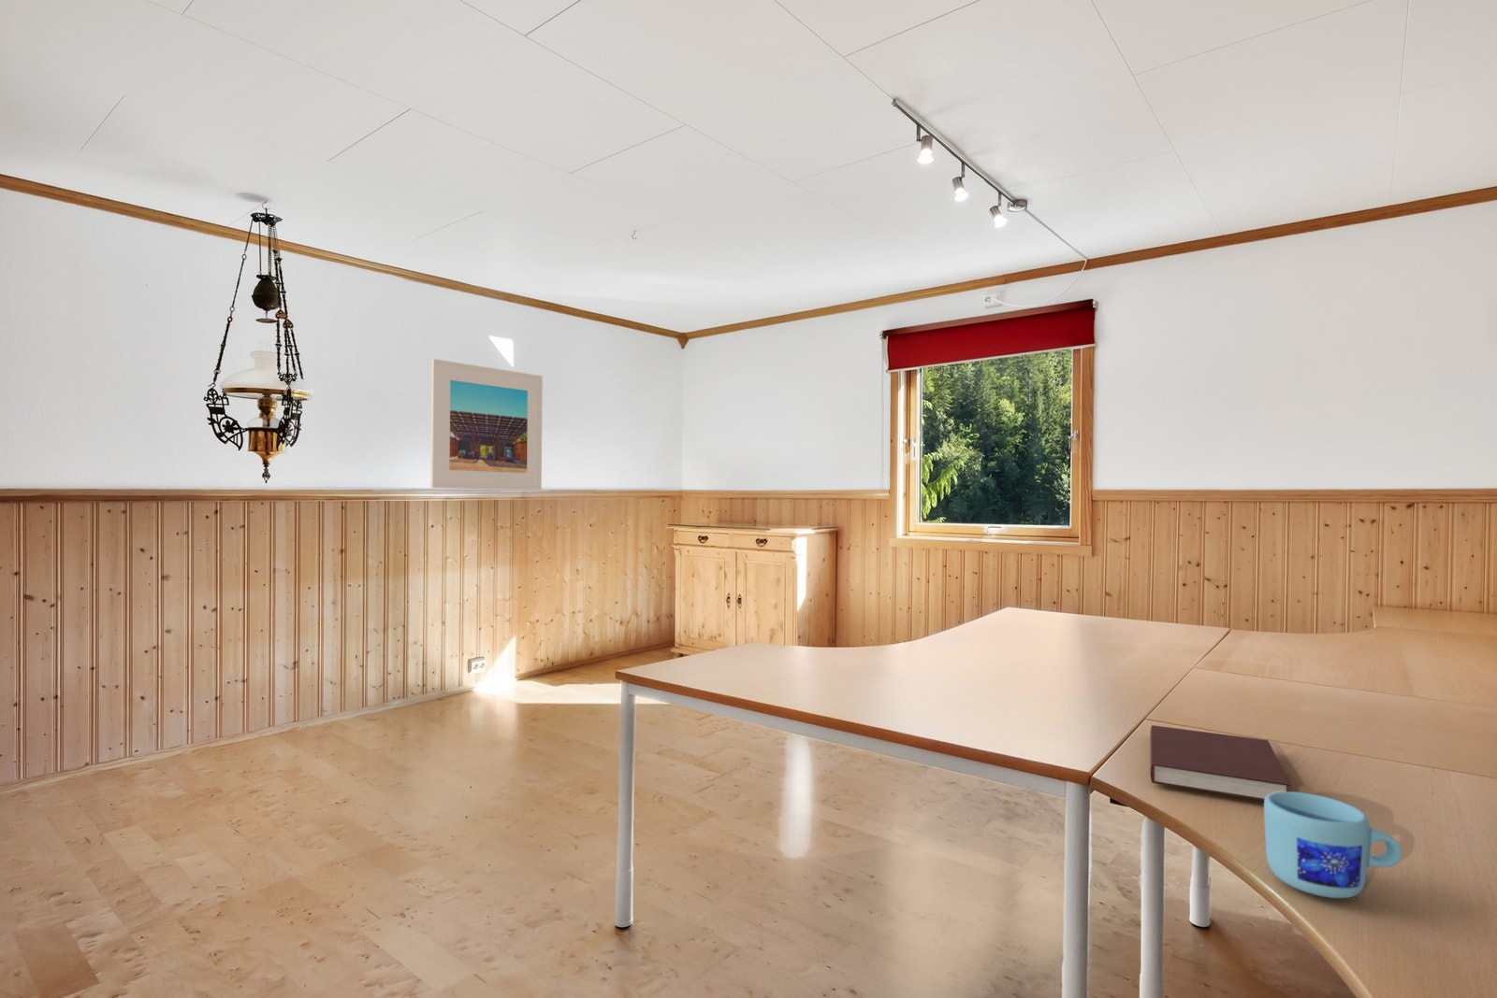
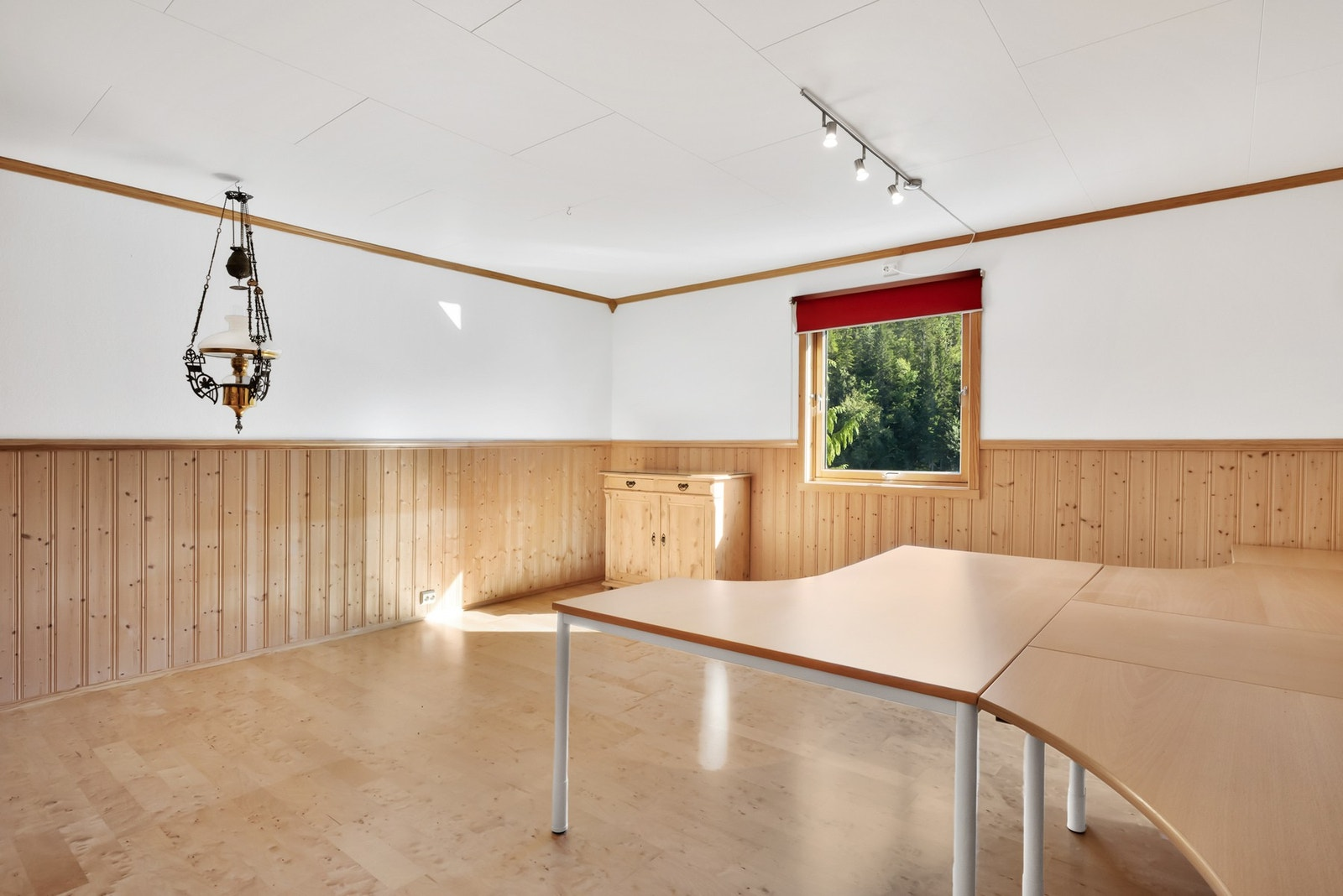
- mug [1263,791,1402,899]
- notebook [1149,724,1291,802]
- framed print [429,358,544,490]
